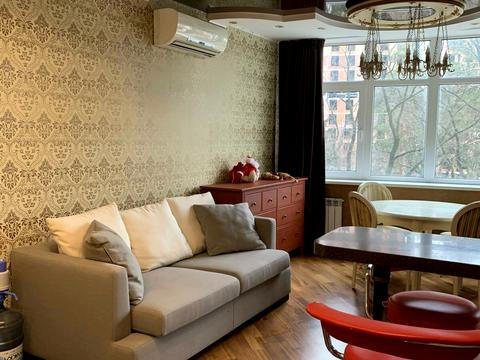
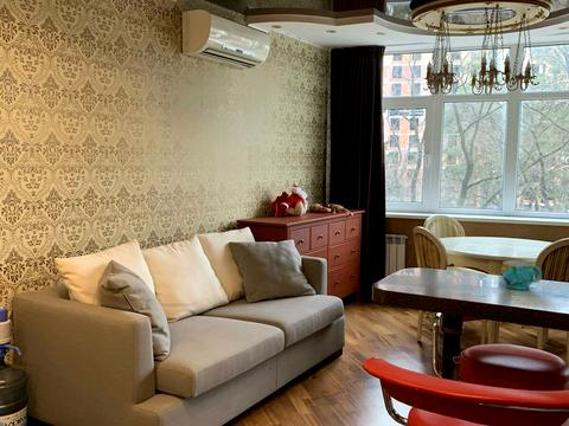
+ cup [500,259,543,291]
